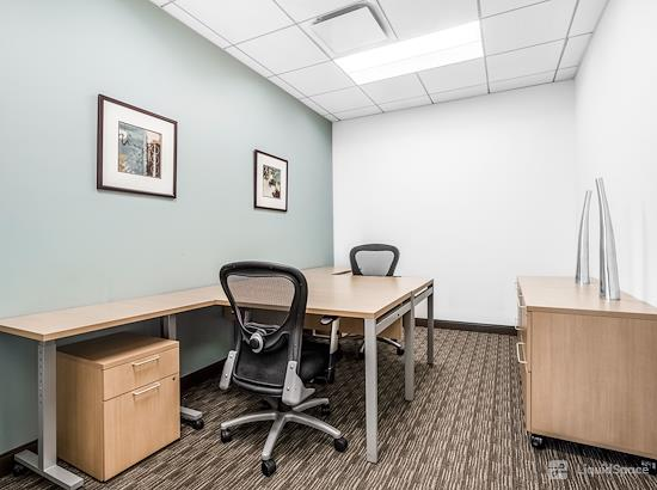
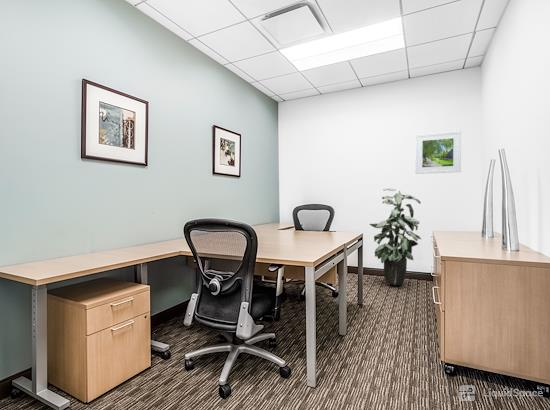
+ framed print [414,130,462,175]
+ indoor plant [368,187,422,286]
